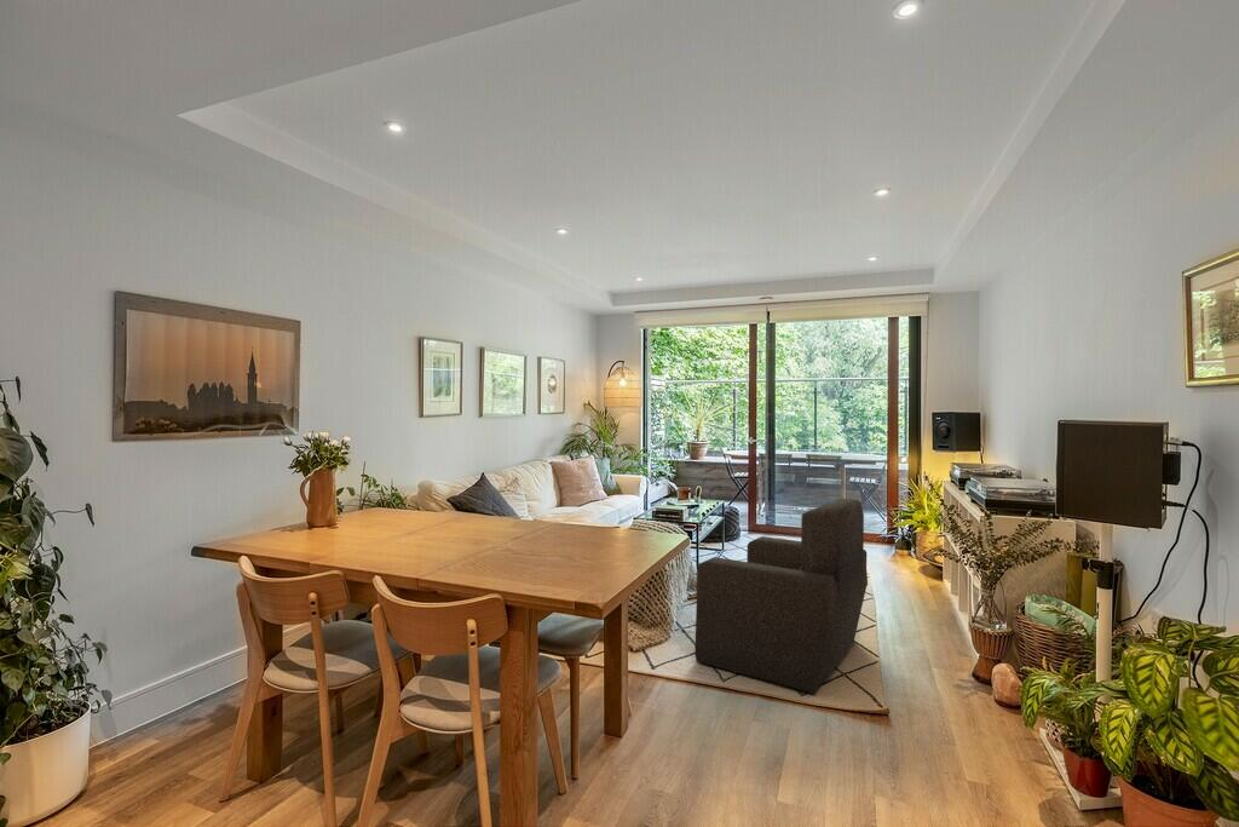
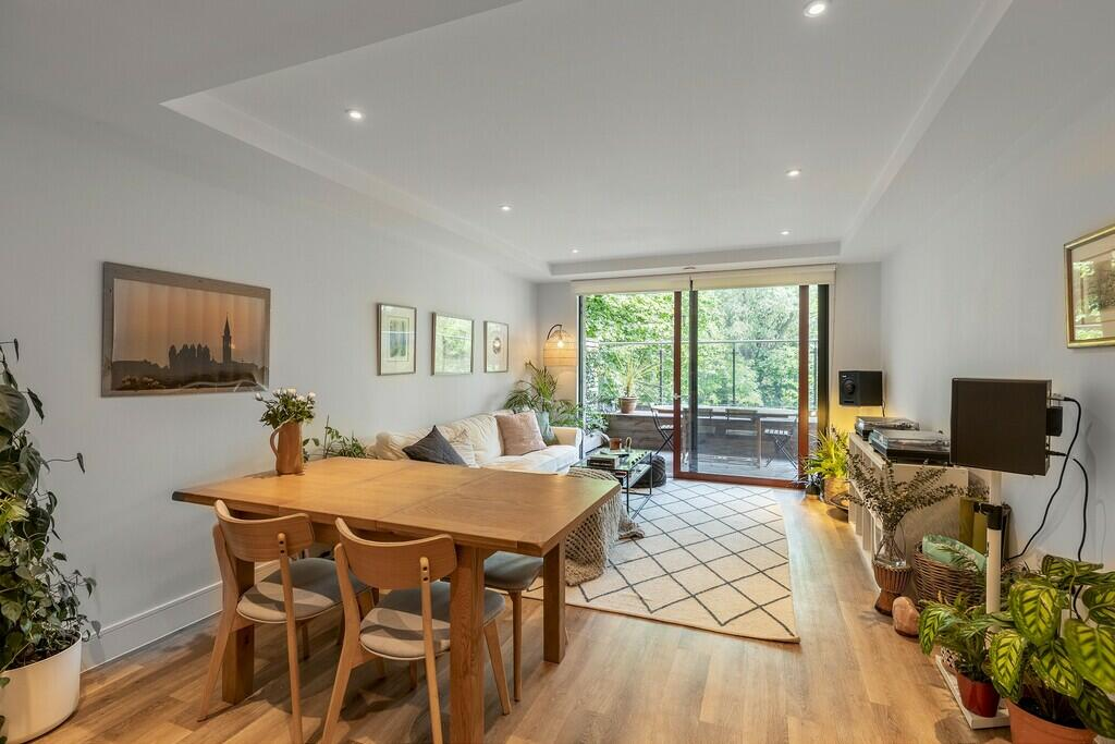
- armchair [693,496,869,695]
